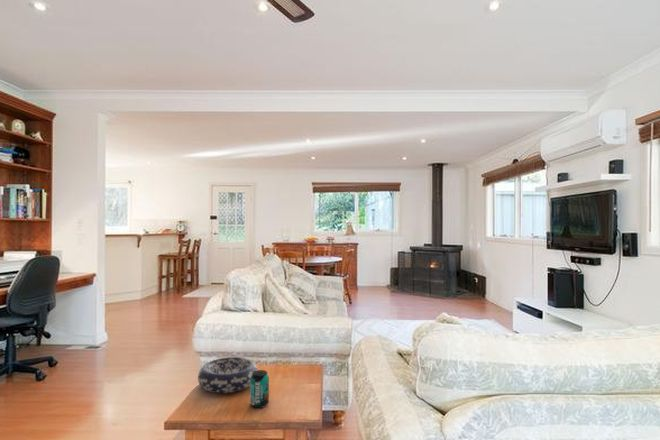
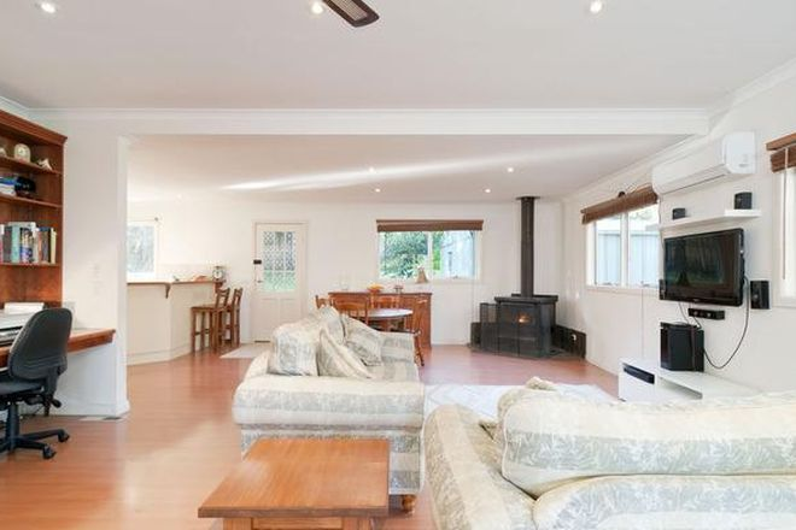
- beverage can [249,369,270,409]
- decorative bowl [197,356,259,394]
